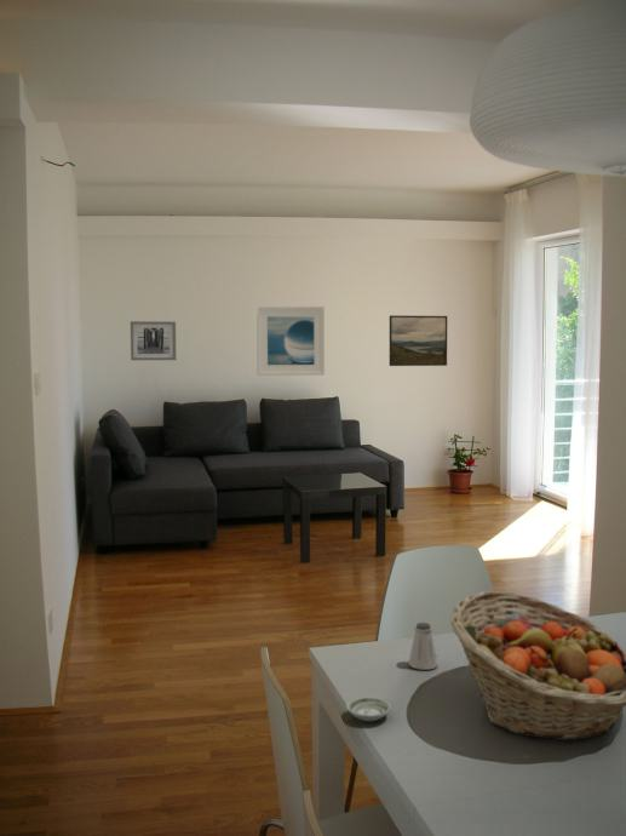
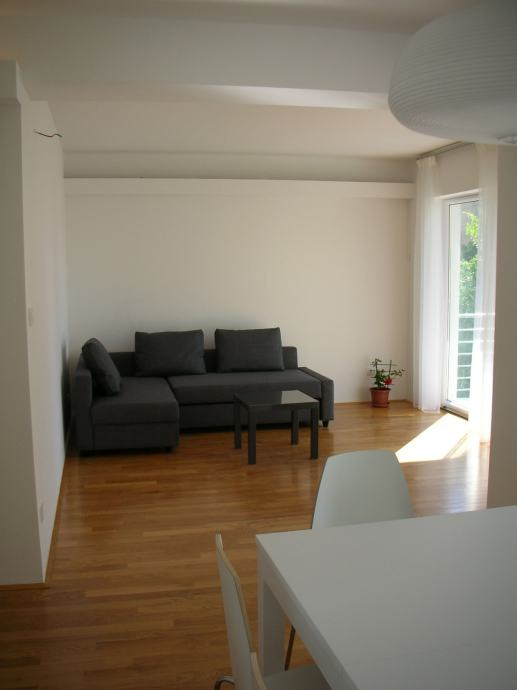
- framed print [255,304,326,377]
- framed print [389,314,448,367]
- wall art [130,320,178,361]
- saucer [345,697,392,722]
- saltshaker [408,622,438,671]
- fruit basket [449,590,626,741]
